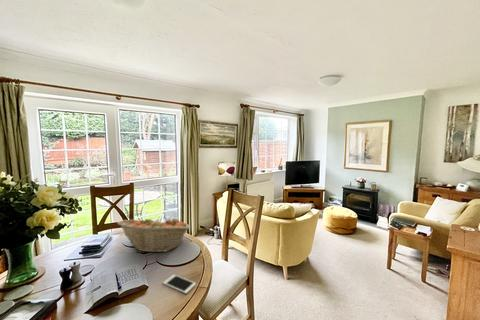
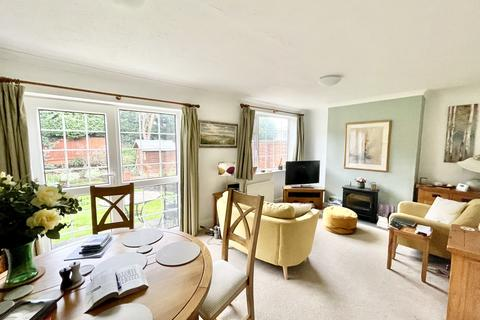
- cell phone [162,274,197,295]
- fruit basket [116,215,191,253]
